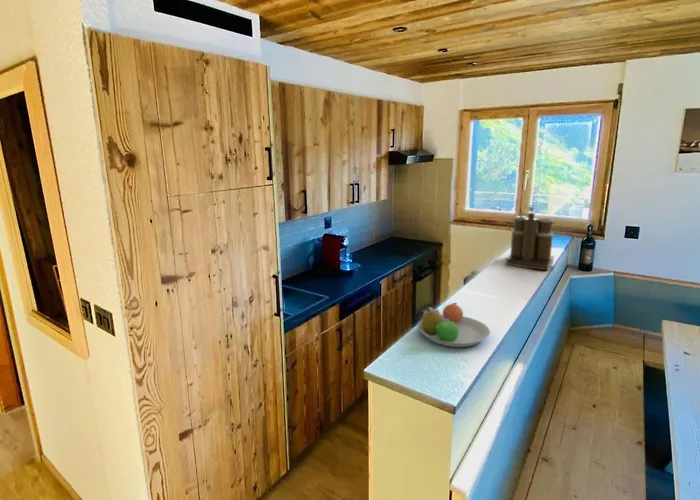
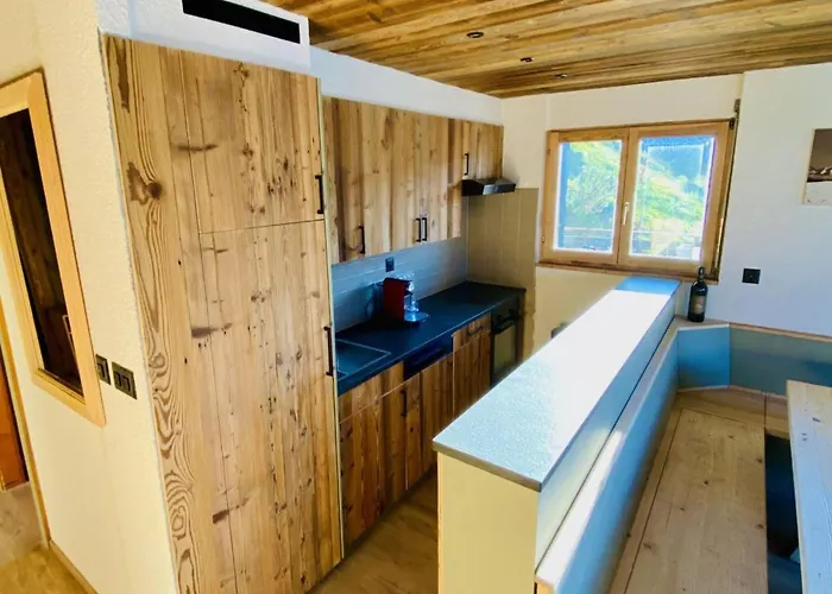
- fruit bowl [417,302,491,348]
- coffee maker [505,202,557,271]
